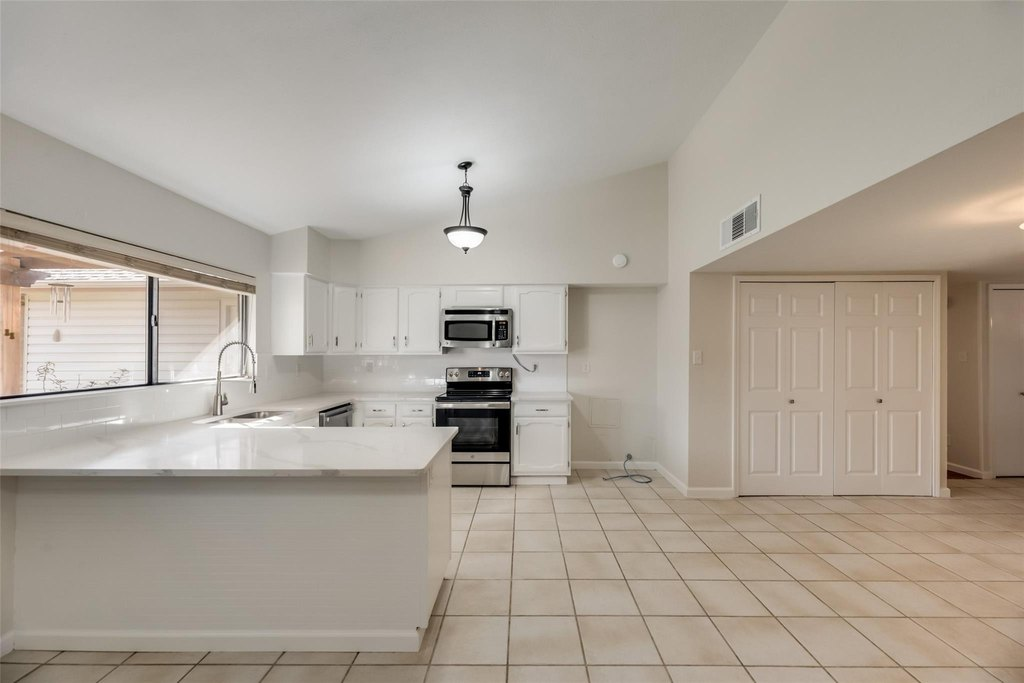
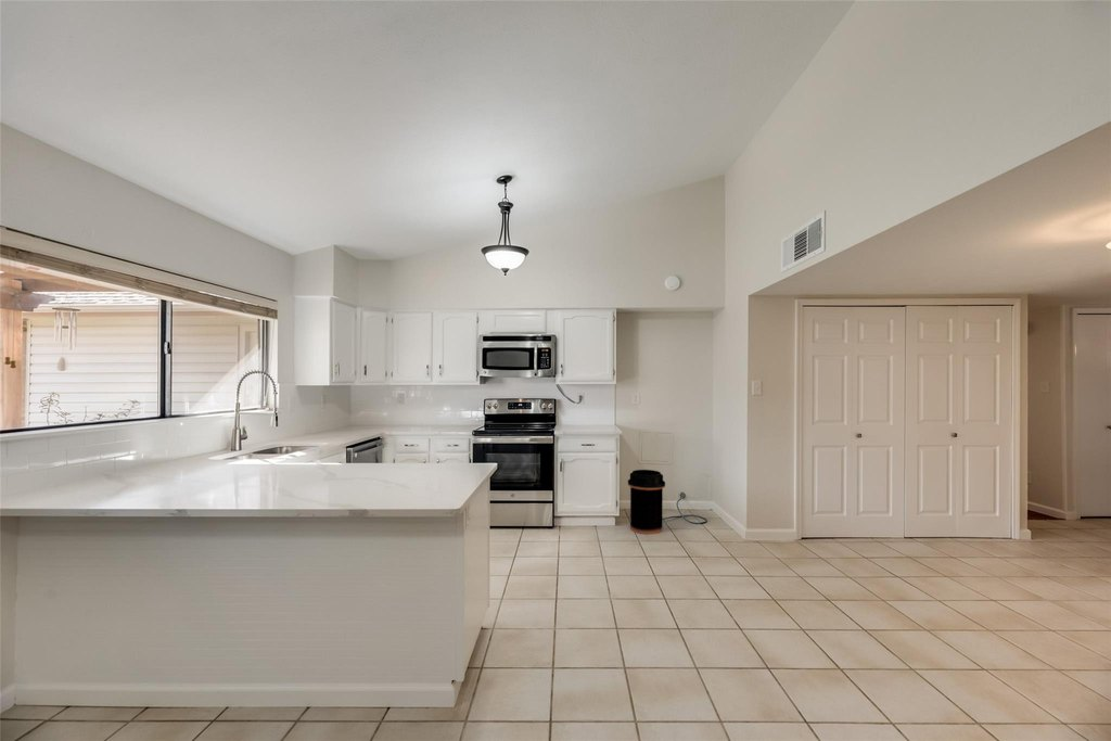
+ trash can [627,469,666,535]
